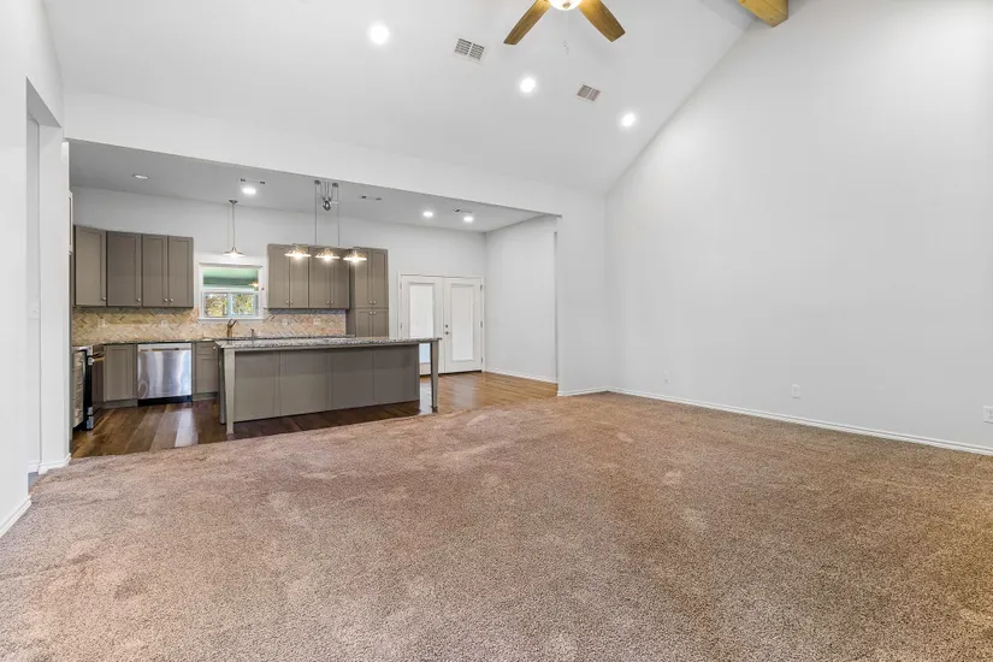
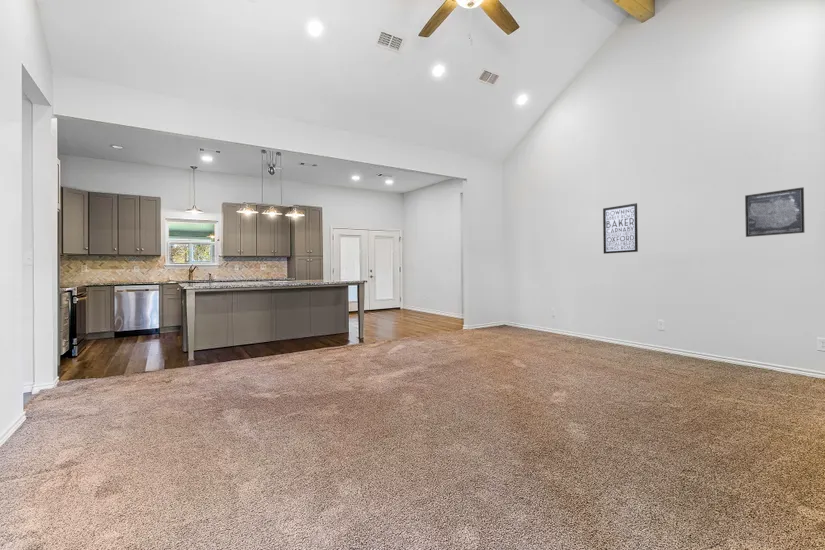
+ wall art [602,202,639,255]
+ wall art [744,186,806,238]
